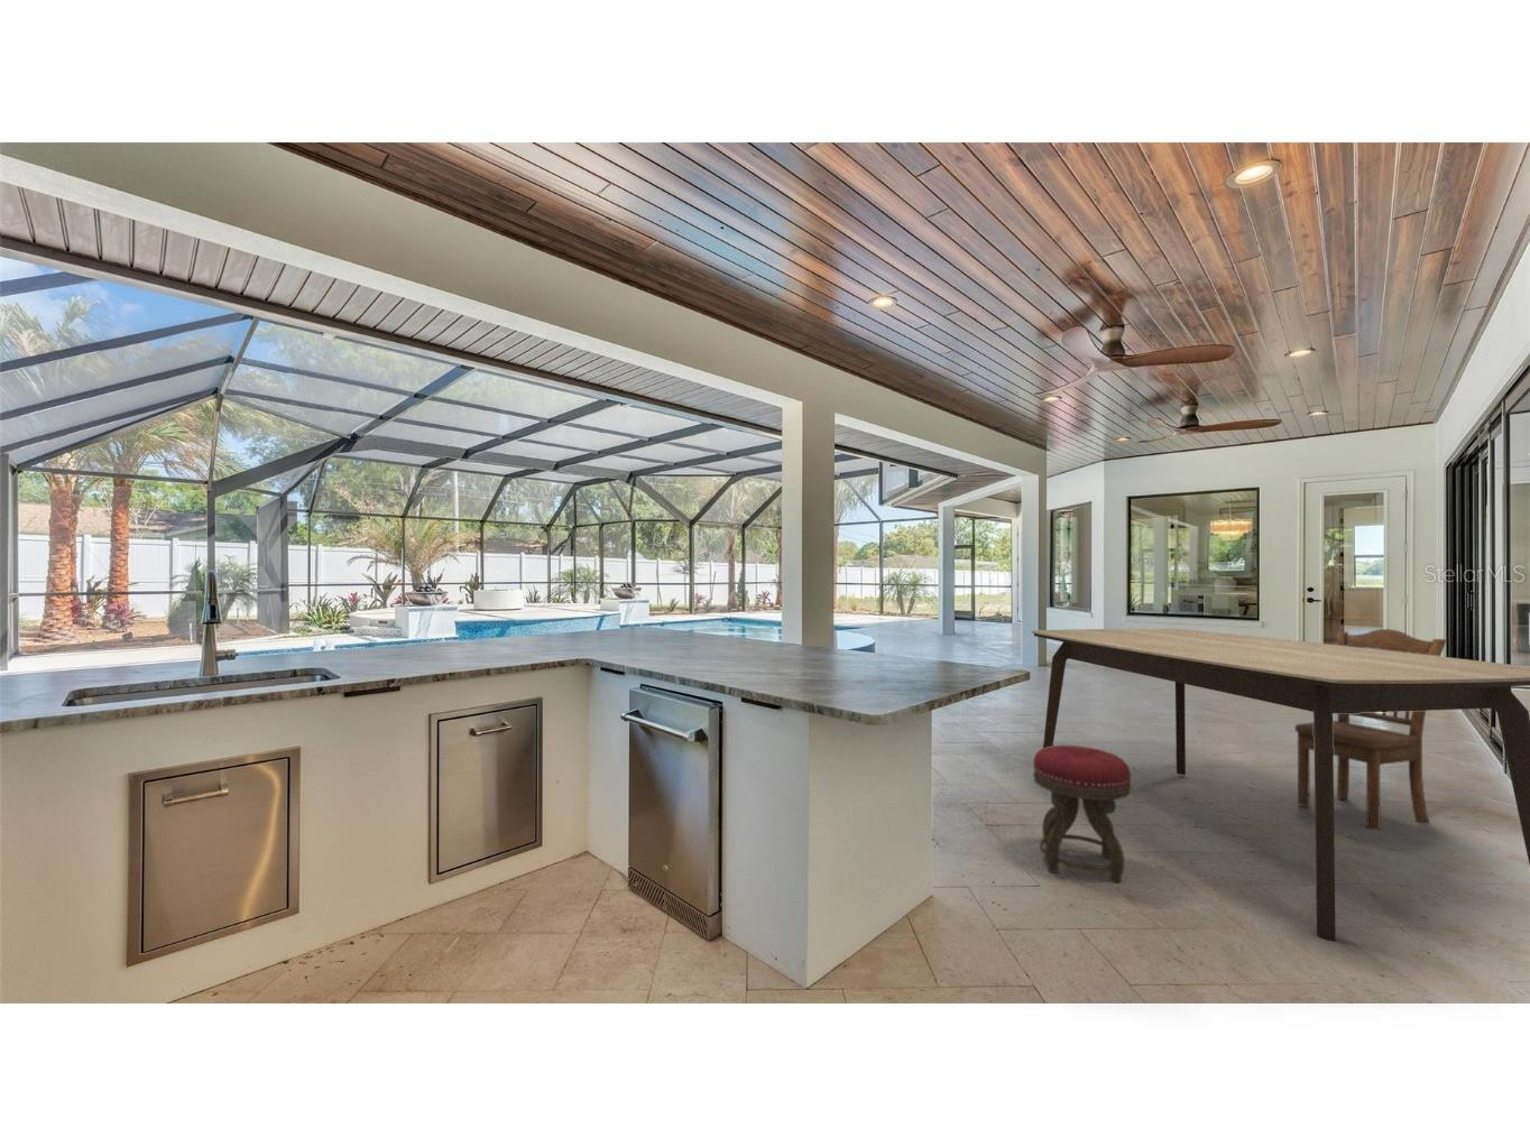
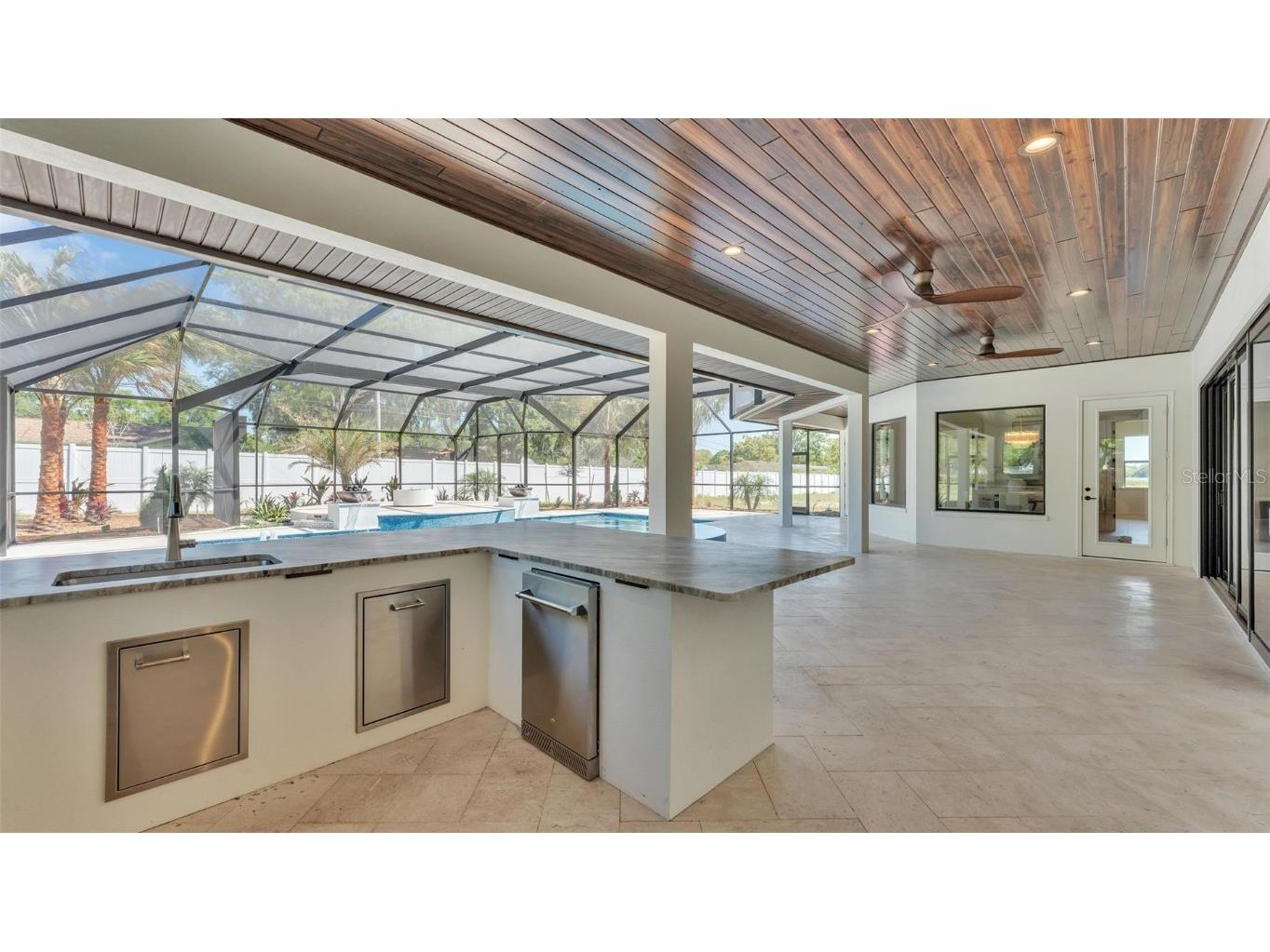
- stool [1032,745,1132,883]
- dining table [1030,628,1530,942]
- dining chair [1294,628,1448,831]
